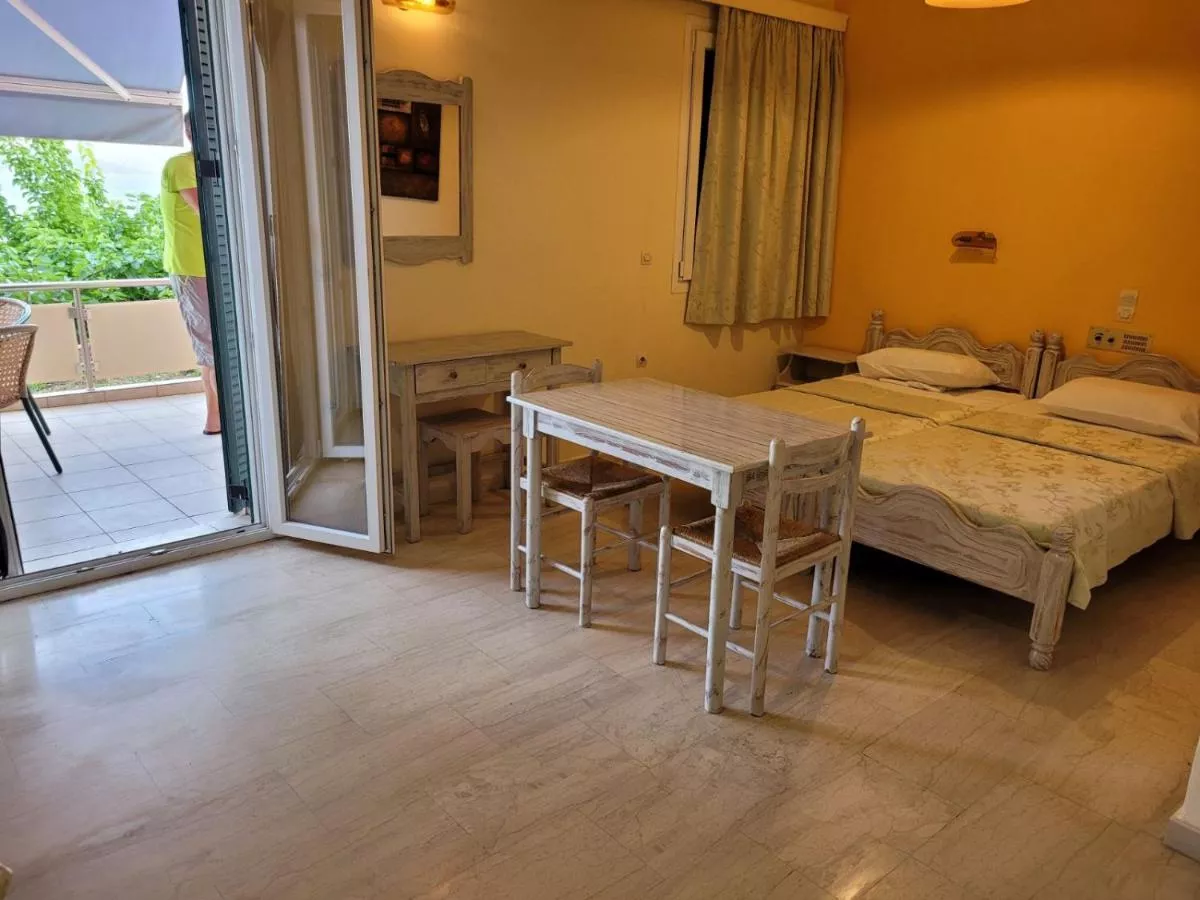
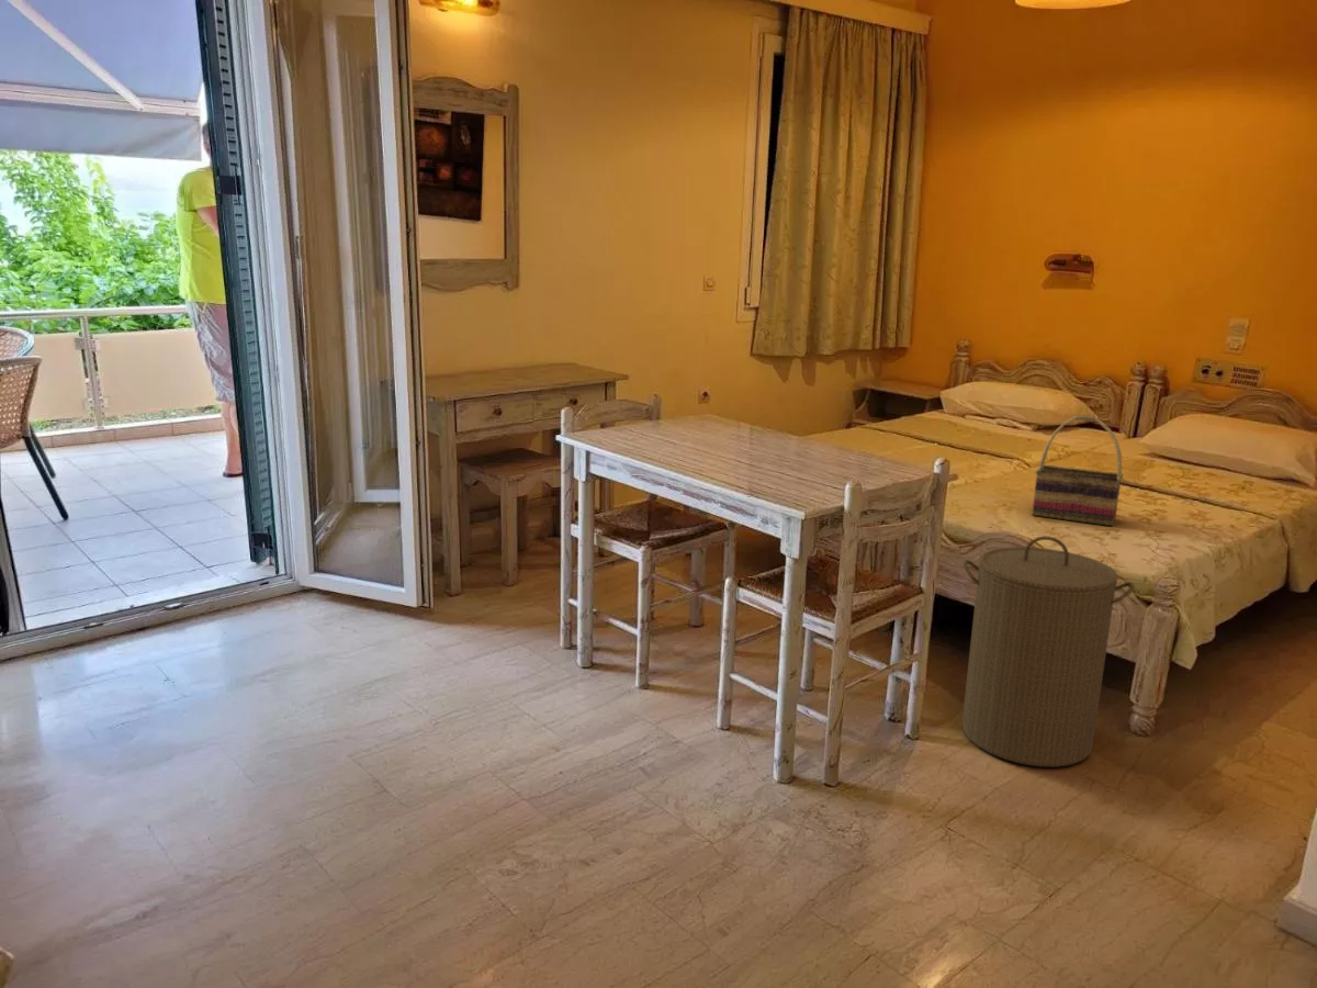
+ woven basket [1031,414,1124,527]
+ laundry hamper [961,536,1136,768]
